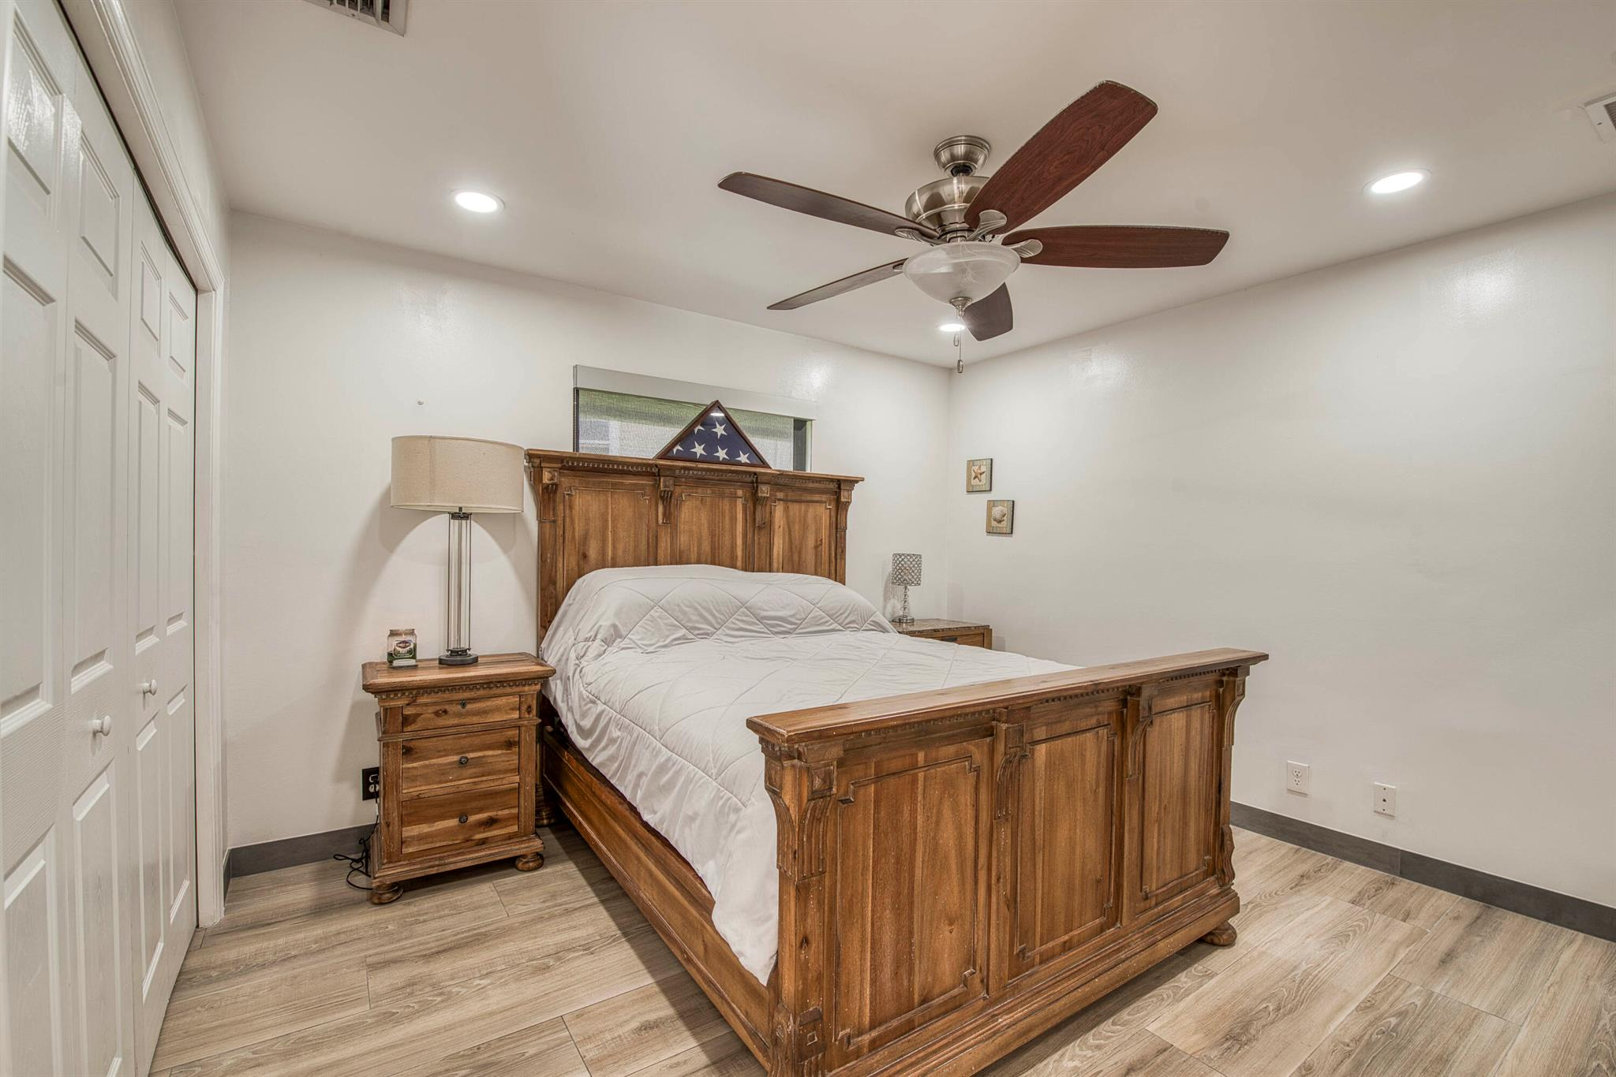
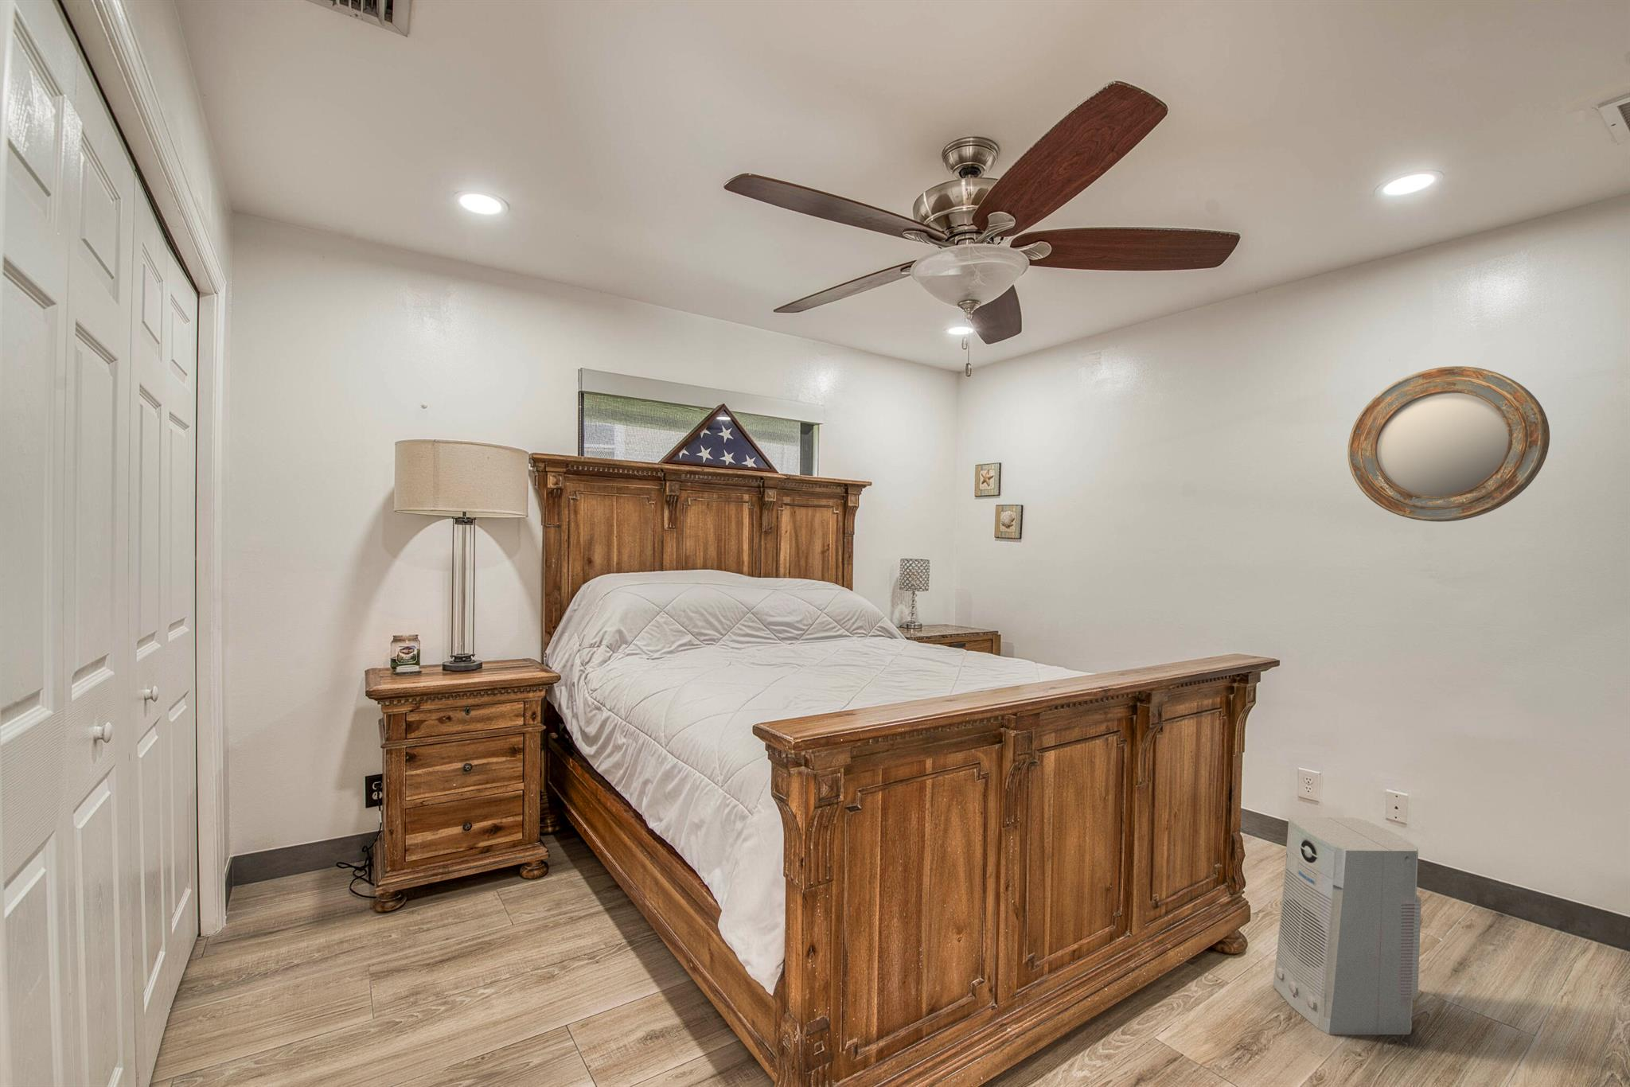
+ home mirror [1347,365,1550,523]
+ air purifier [1272,816,1423,1035]
